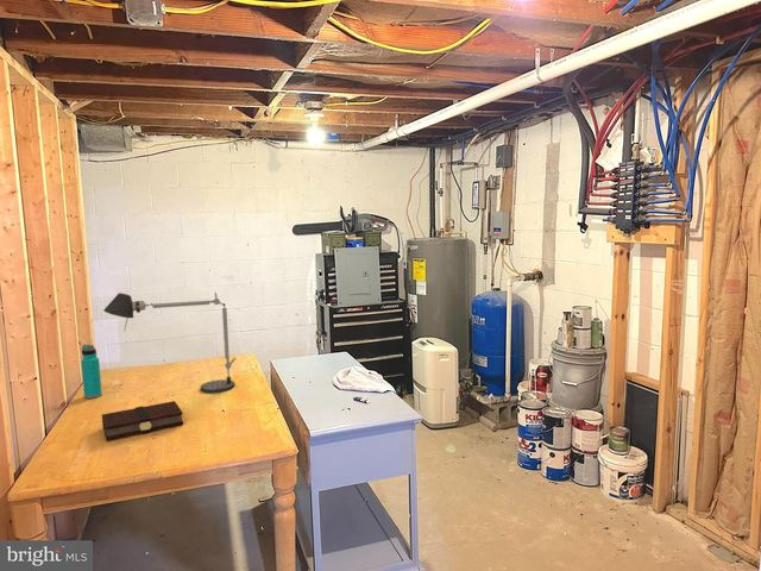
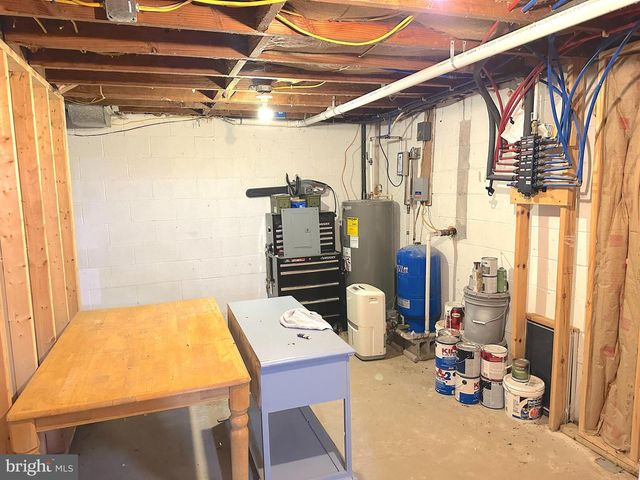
- book [101,400,184,441]
- water bottle [80,344,103,400]
- desk lamp [102,291,237,394]
